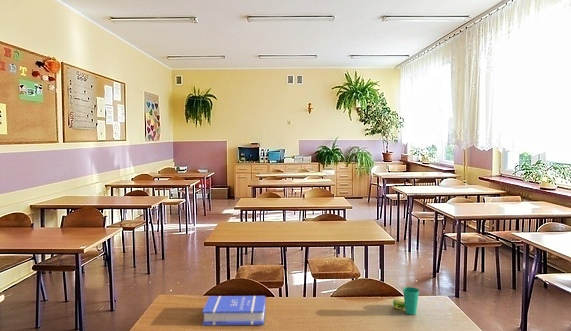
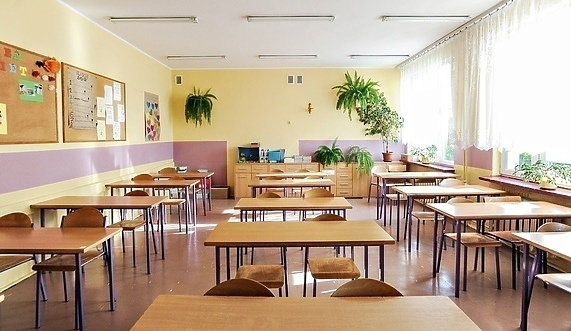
- book [201,295,266,326]
- cup [391,286,420,316]
